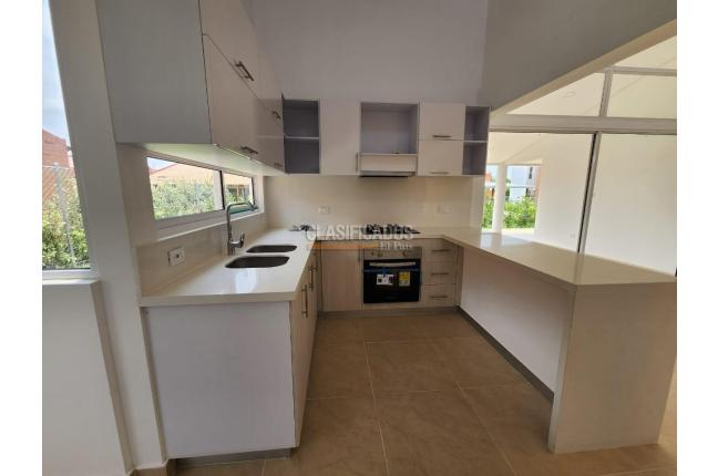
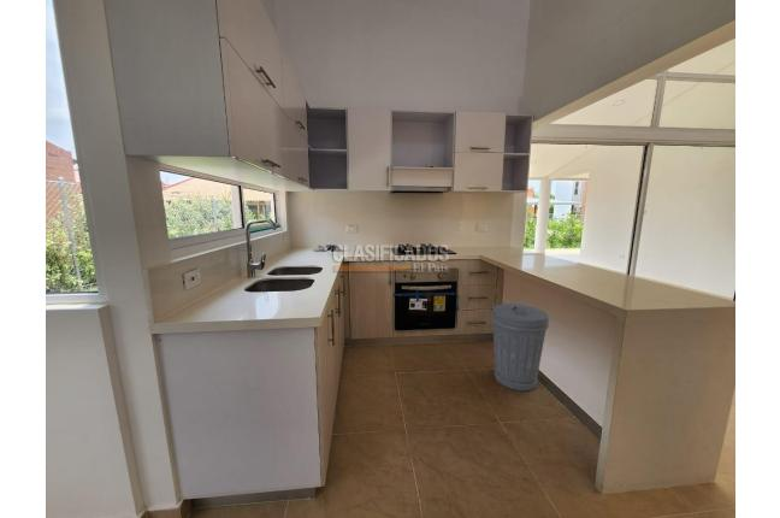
+ trash can [490,302,550,392]
